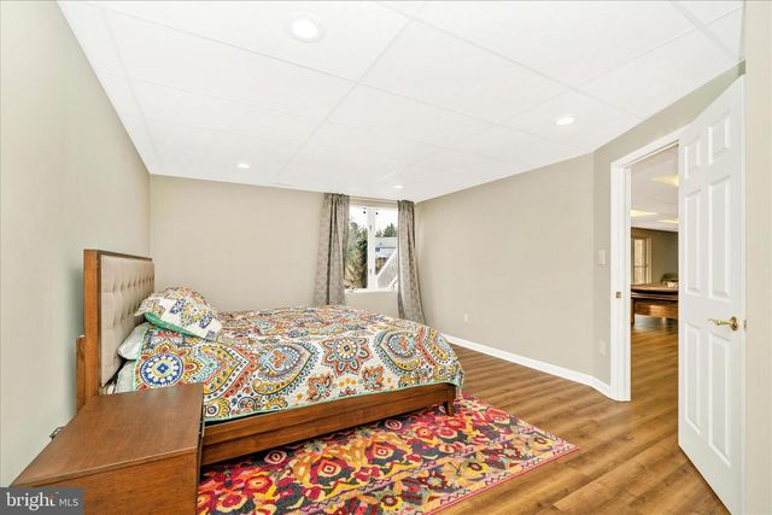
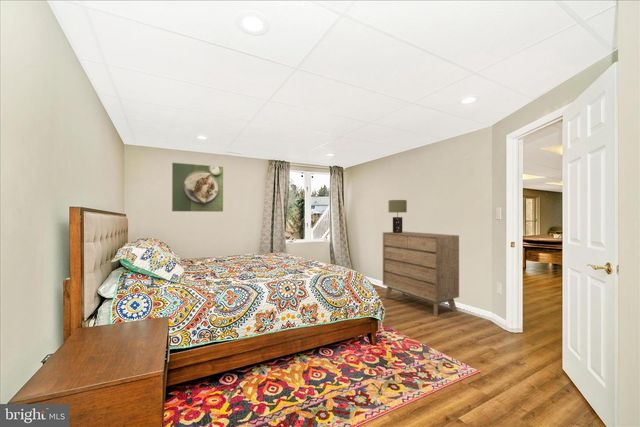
+ table lamp [388,199,408,233]
+ dresser [382,231,460,318]
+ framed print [171,161,224,213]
